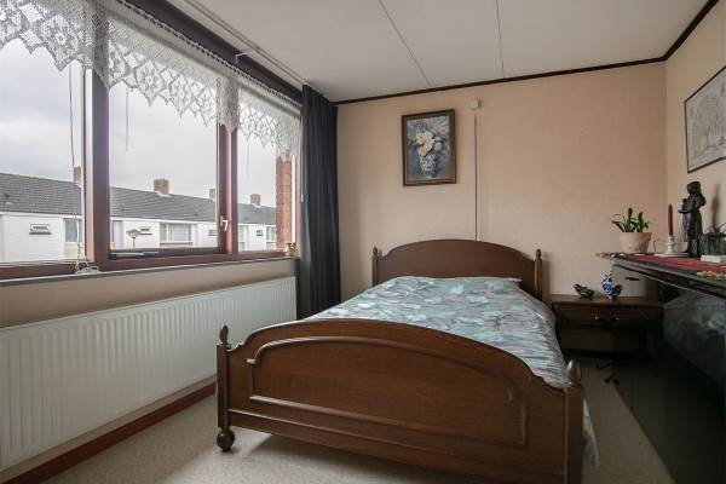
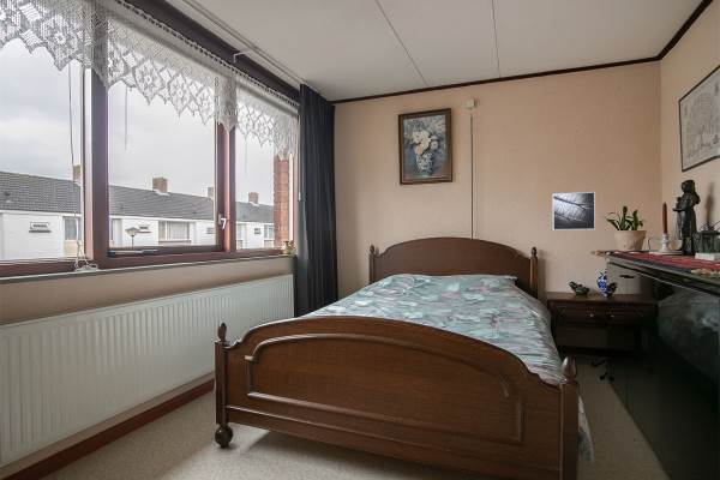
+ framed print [552,191,596,232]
